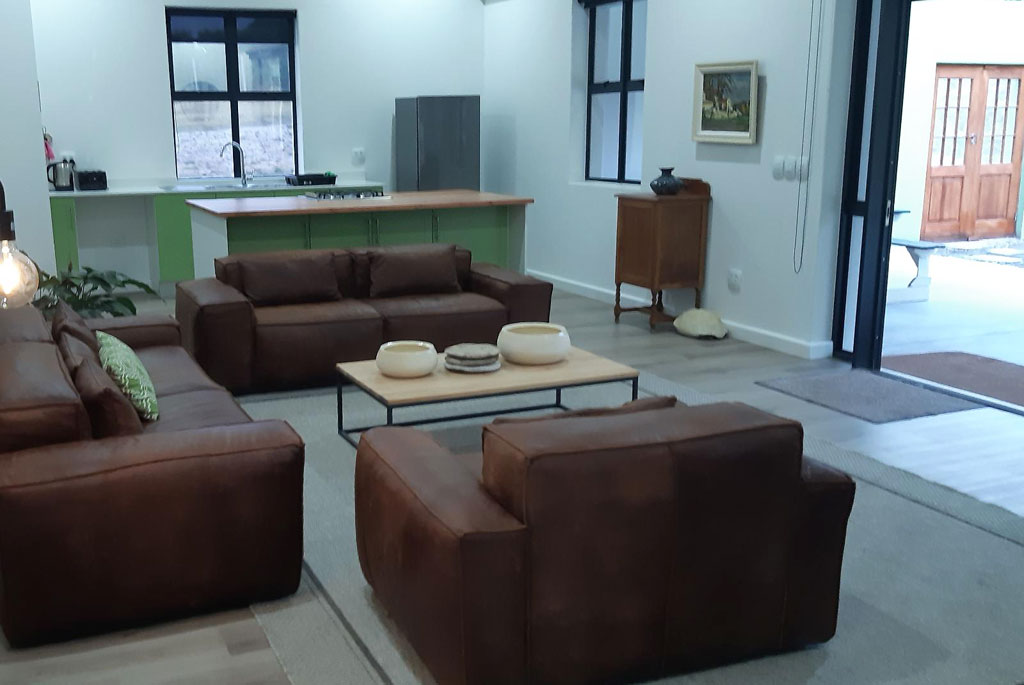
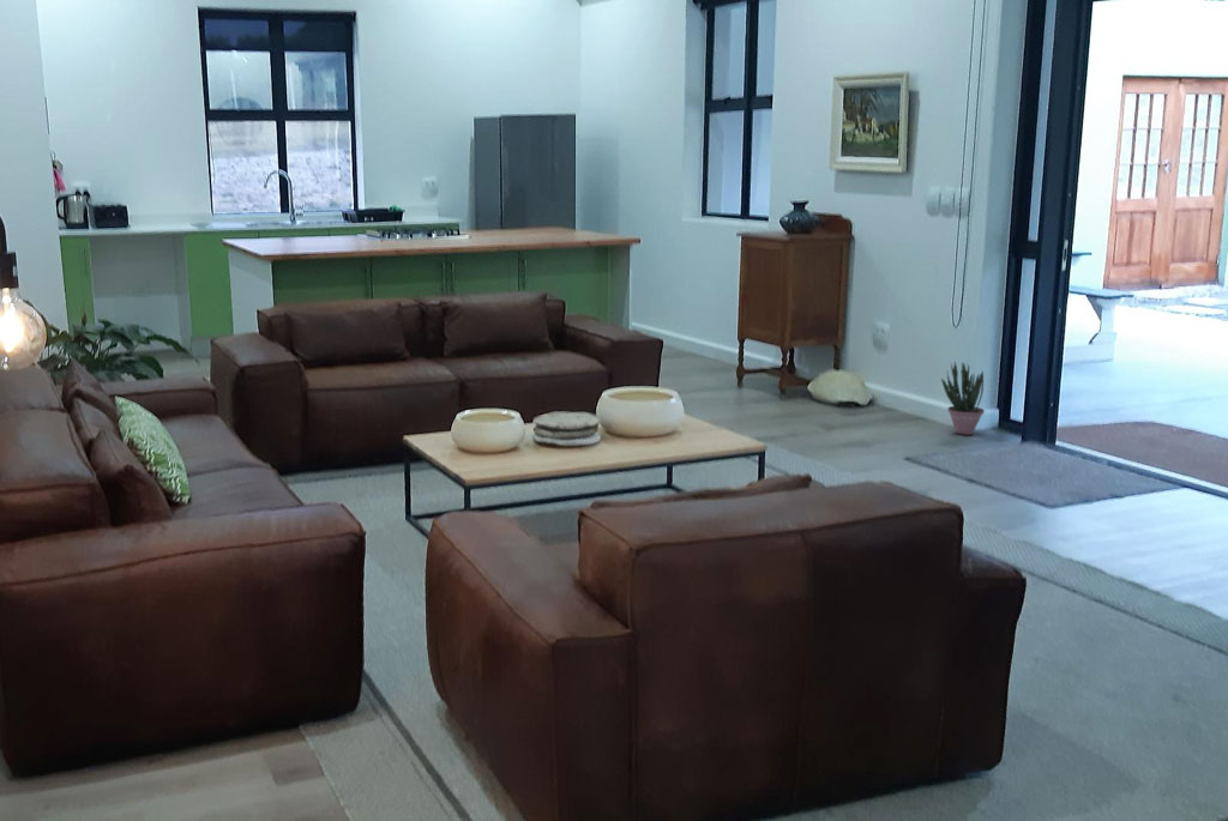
+ potted plant [940,361,986,436]
